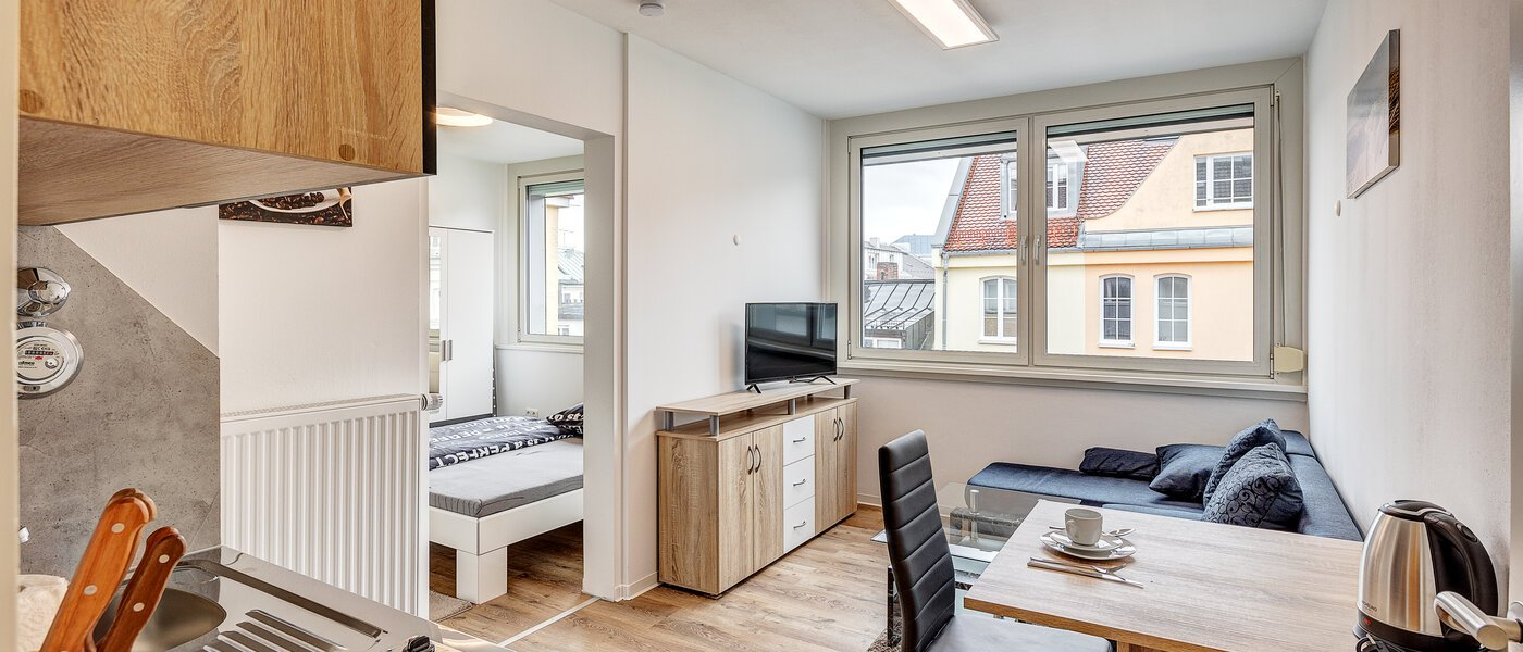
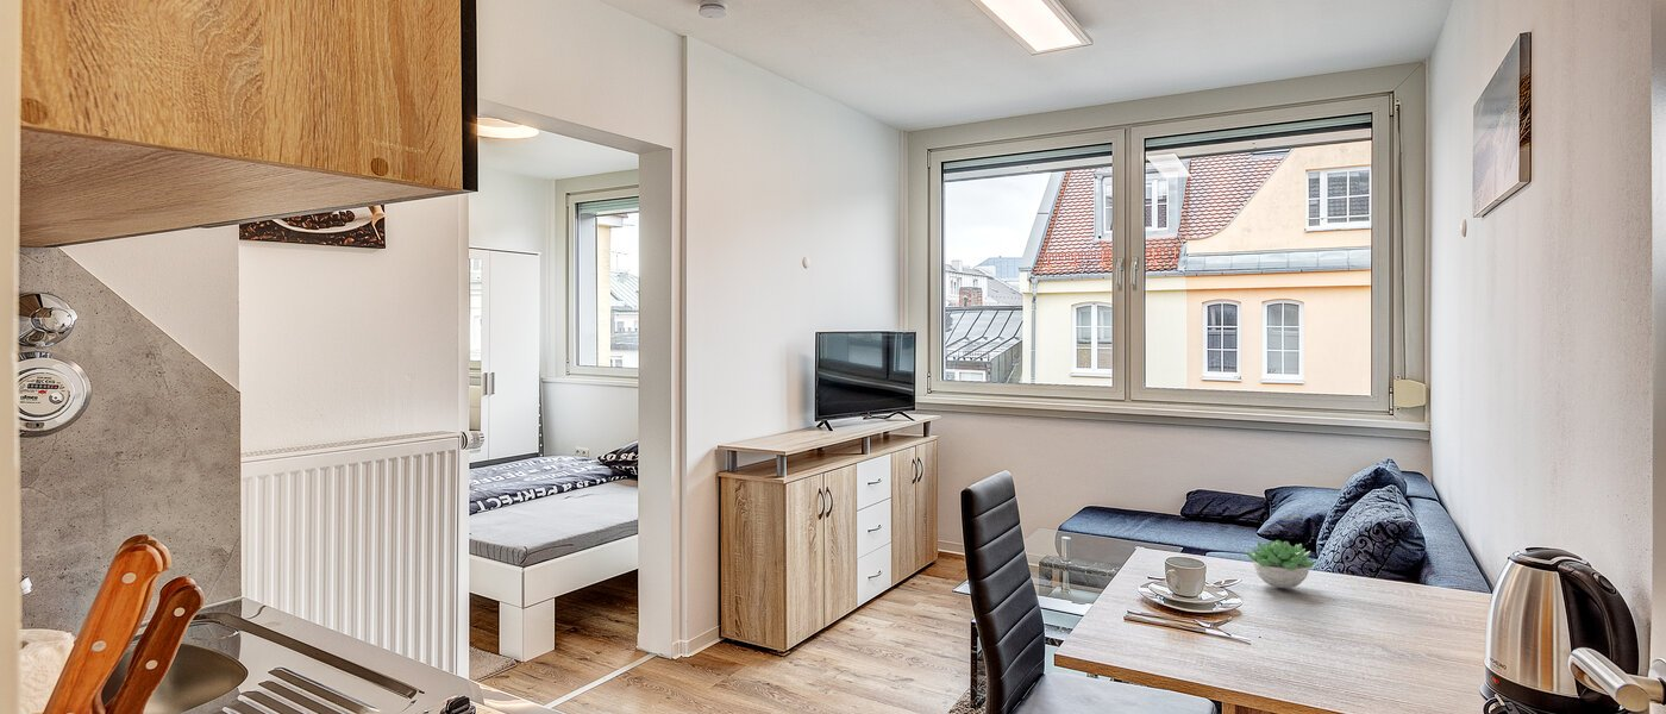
+ succulent plant [1244,539,1320,589]
